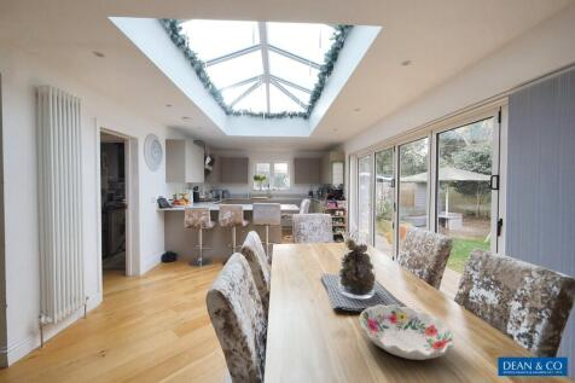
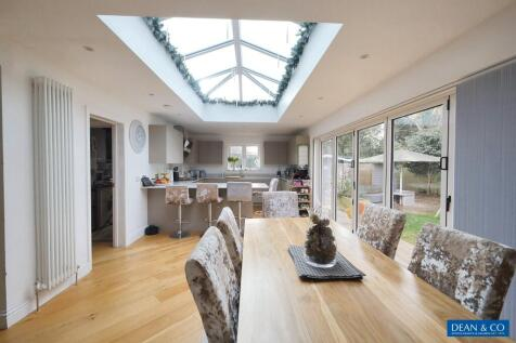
- decorative bowl [358,303,454,361]
